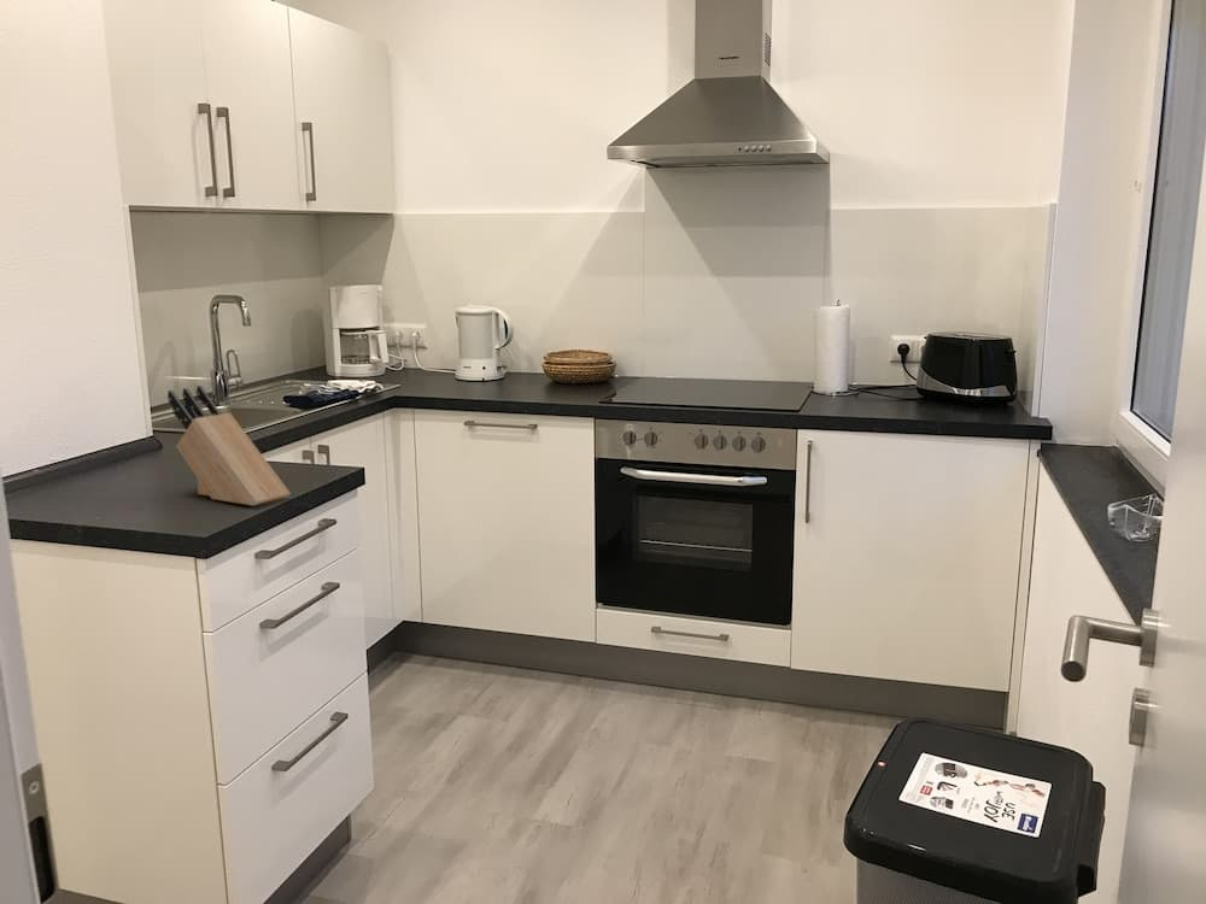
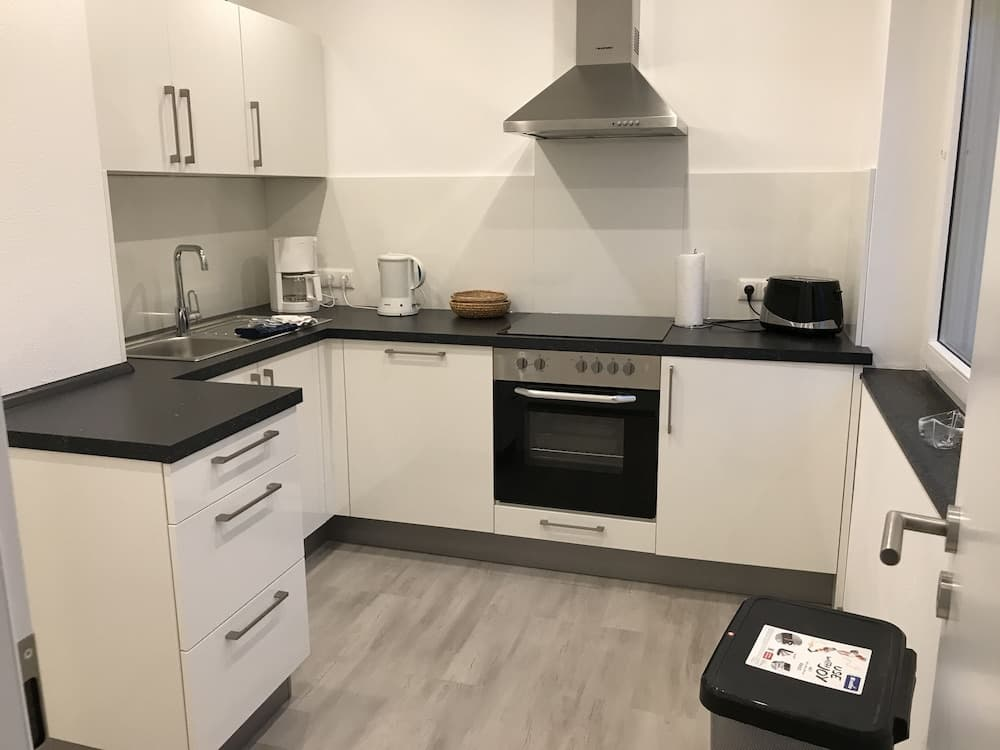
- knife block [166,385,292,507]
